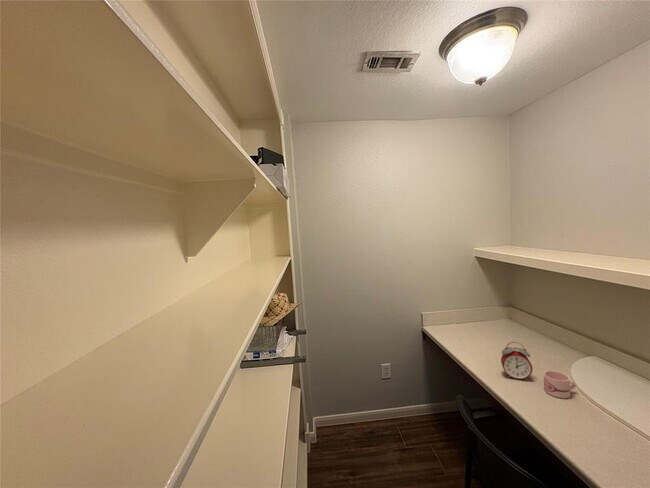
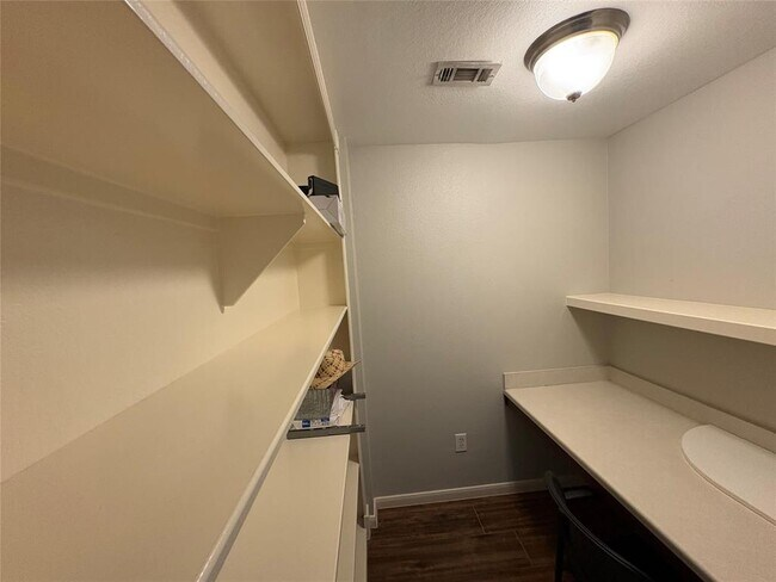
- mug [543,370,577,399]
- alarm clock [500,341,533,381]
